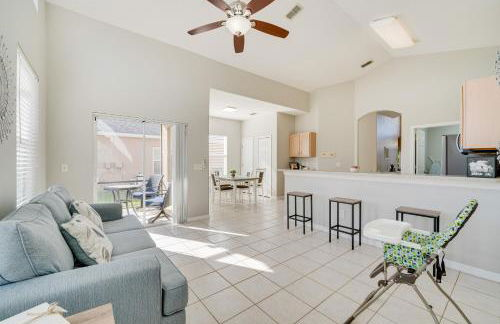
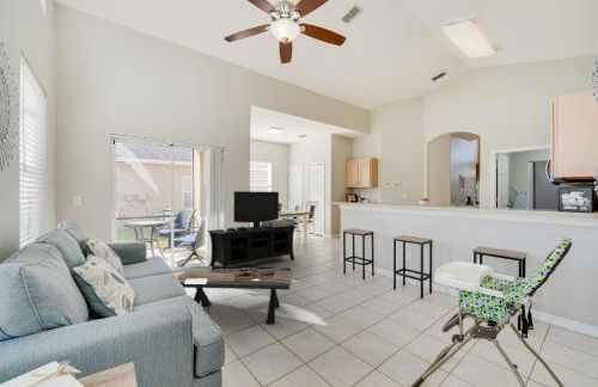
+ media console [207,190,298,266]
+ coffee table [176,265,295,325]
